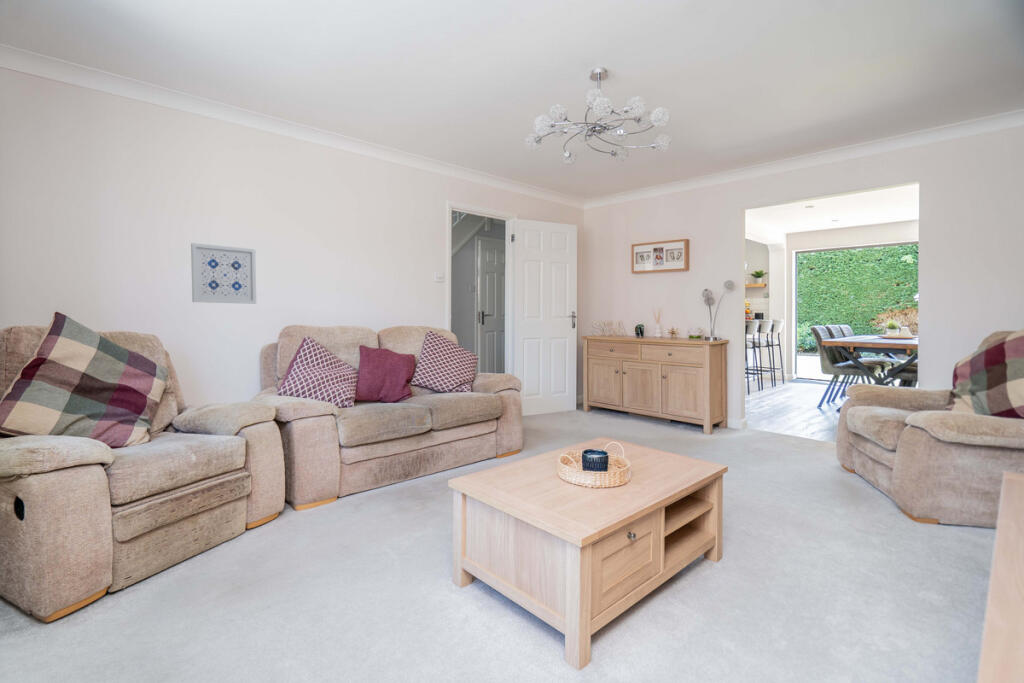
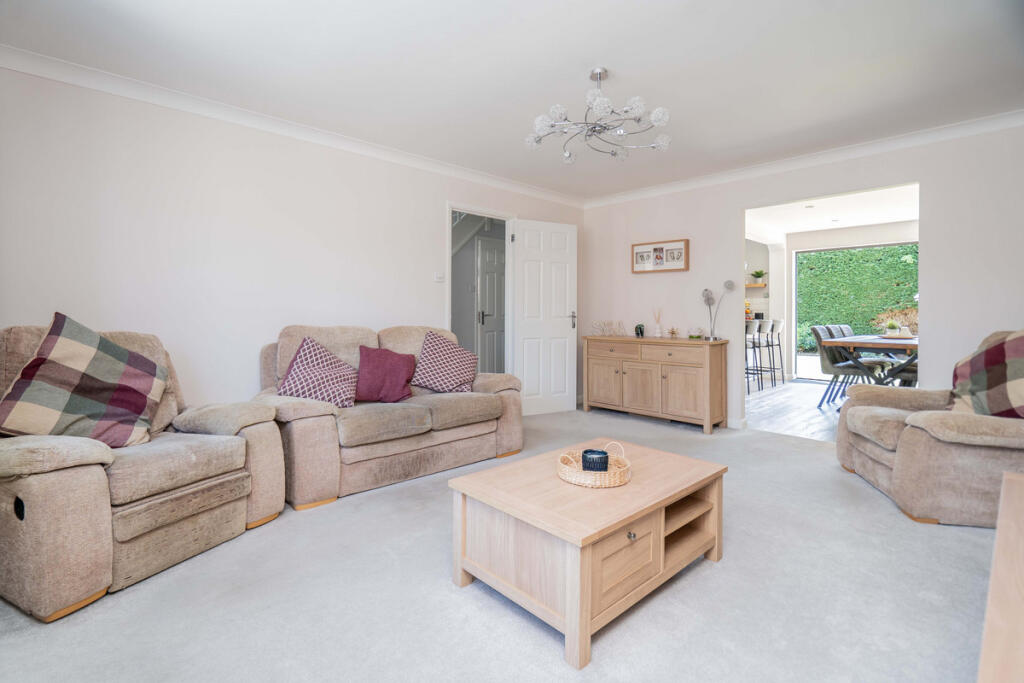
- wall art [190,242,257,305]
